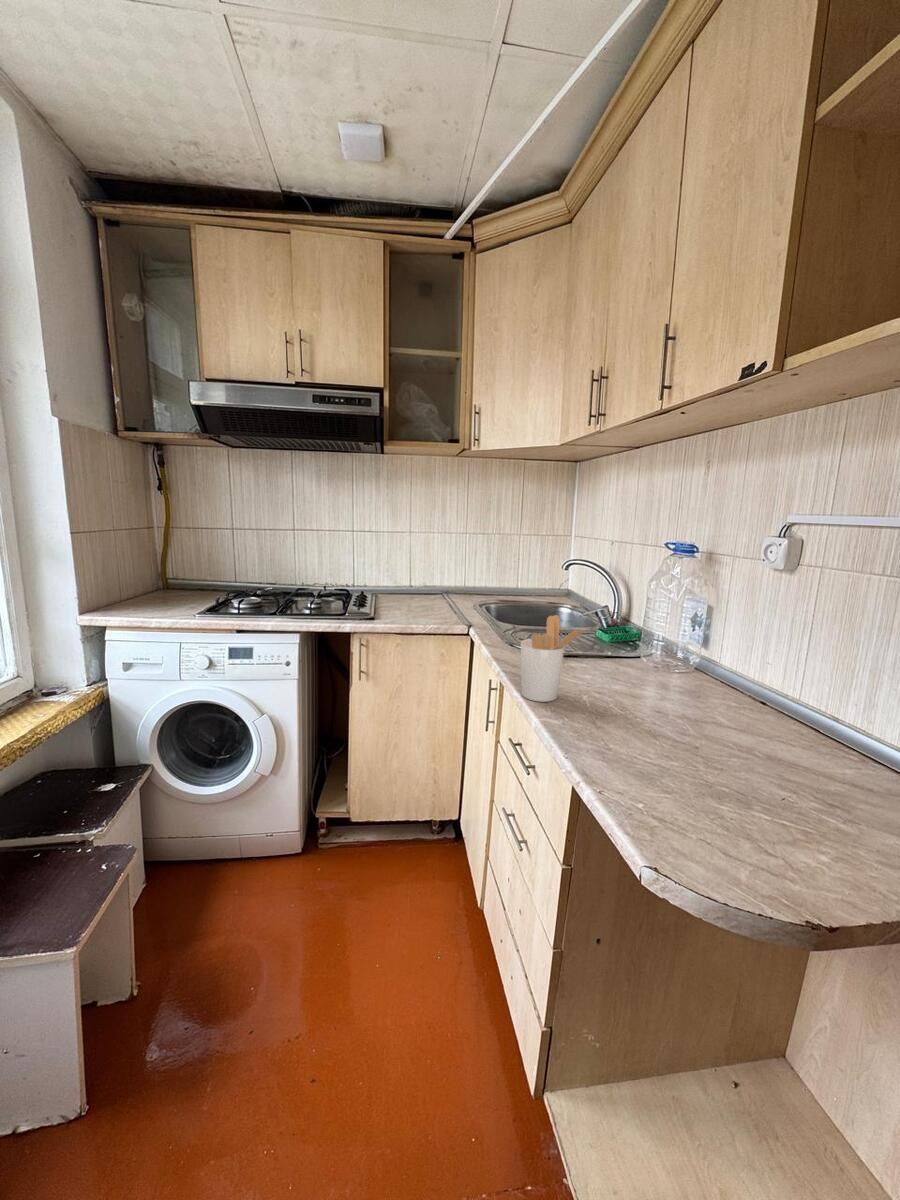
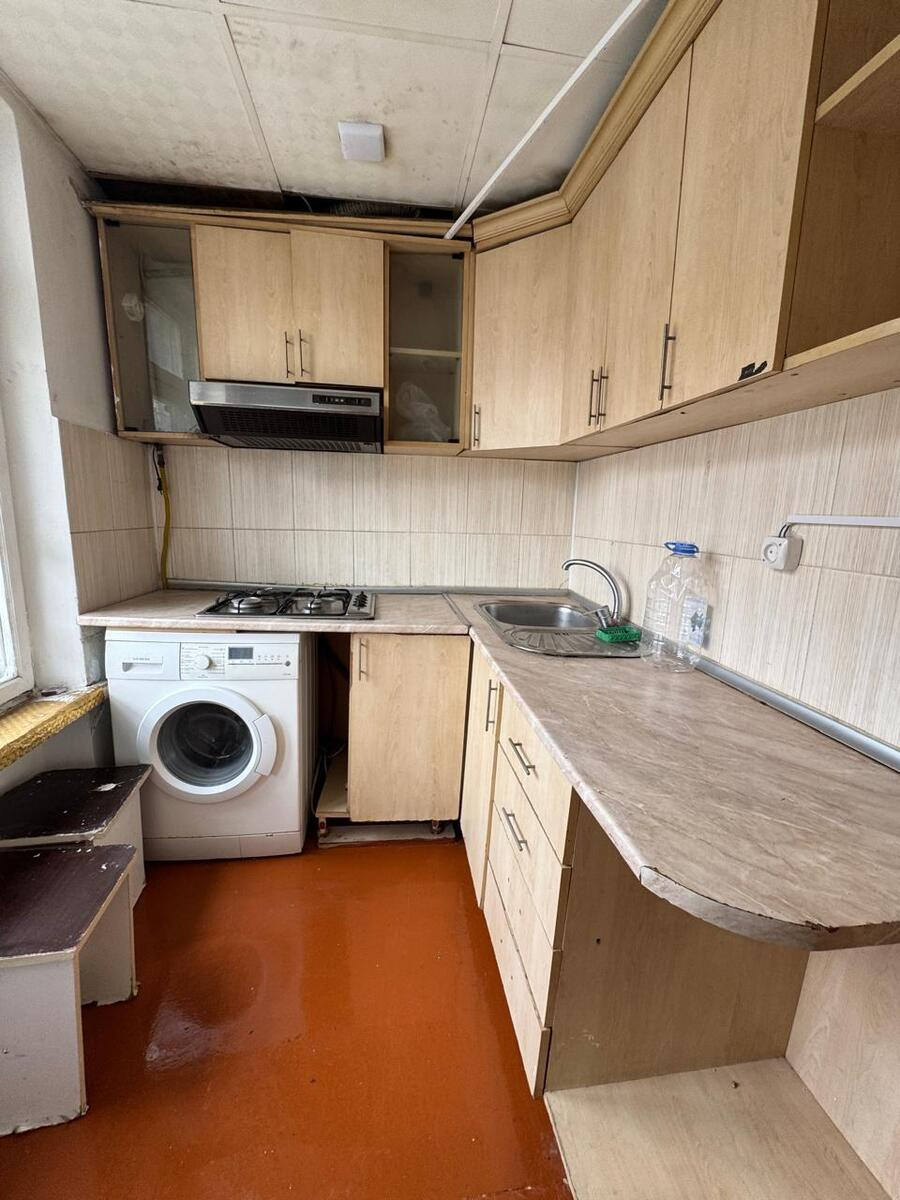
- utensil holder [520,614,591,703]
